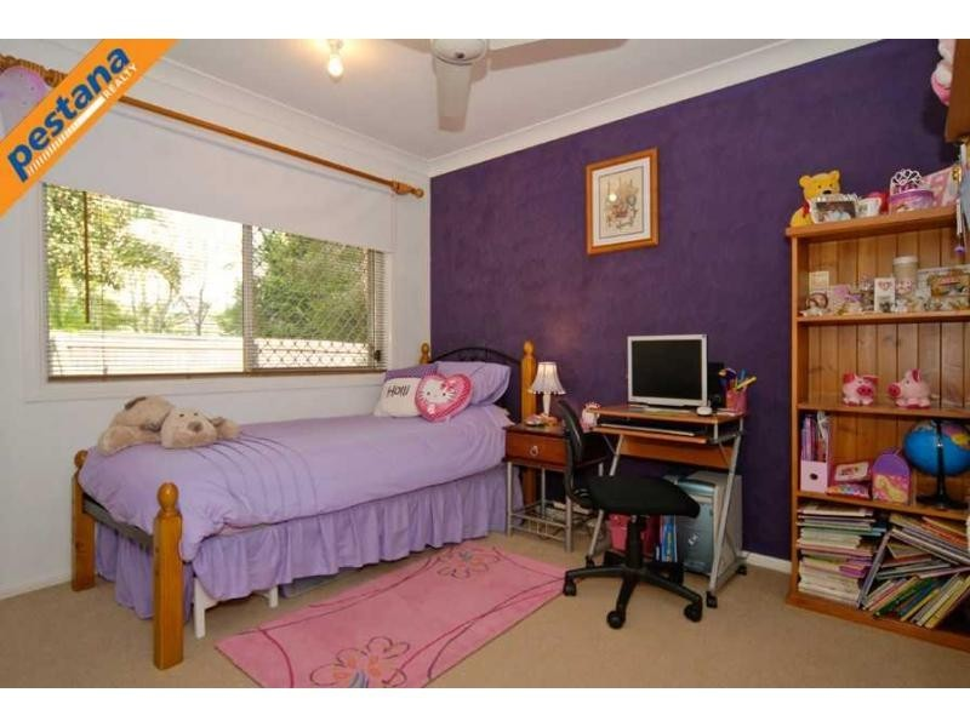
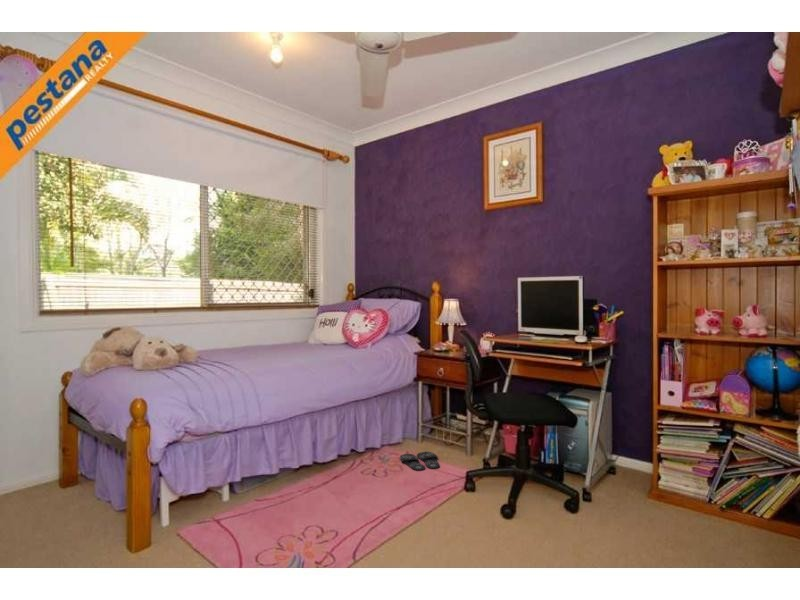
+ slippers [399,451,441,472]
